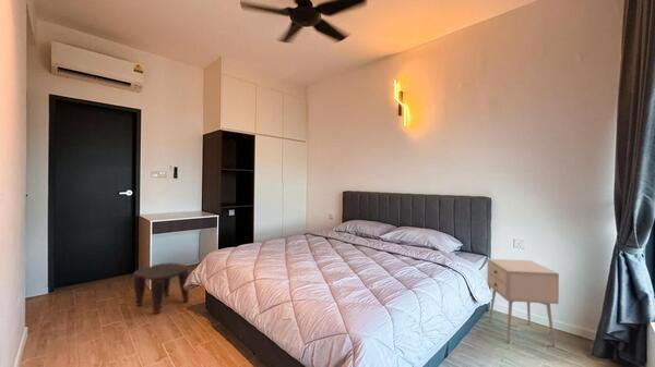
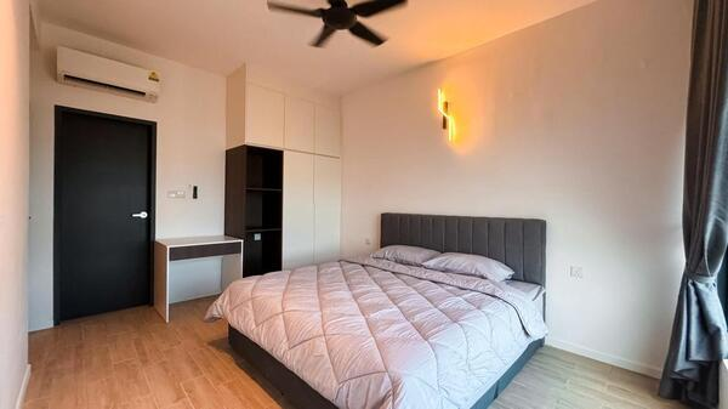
- nightstand [486,258,560,347]
- stool [132,261,191,315]
